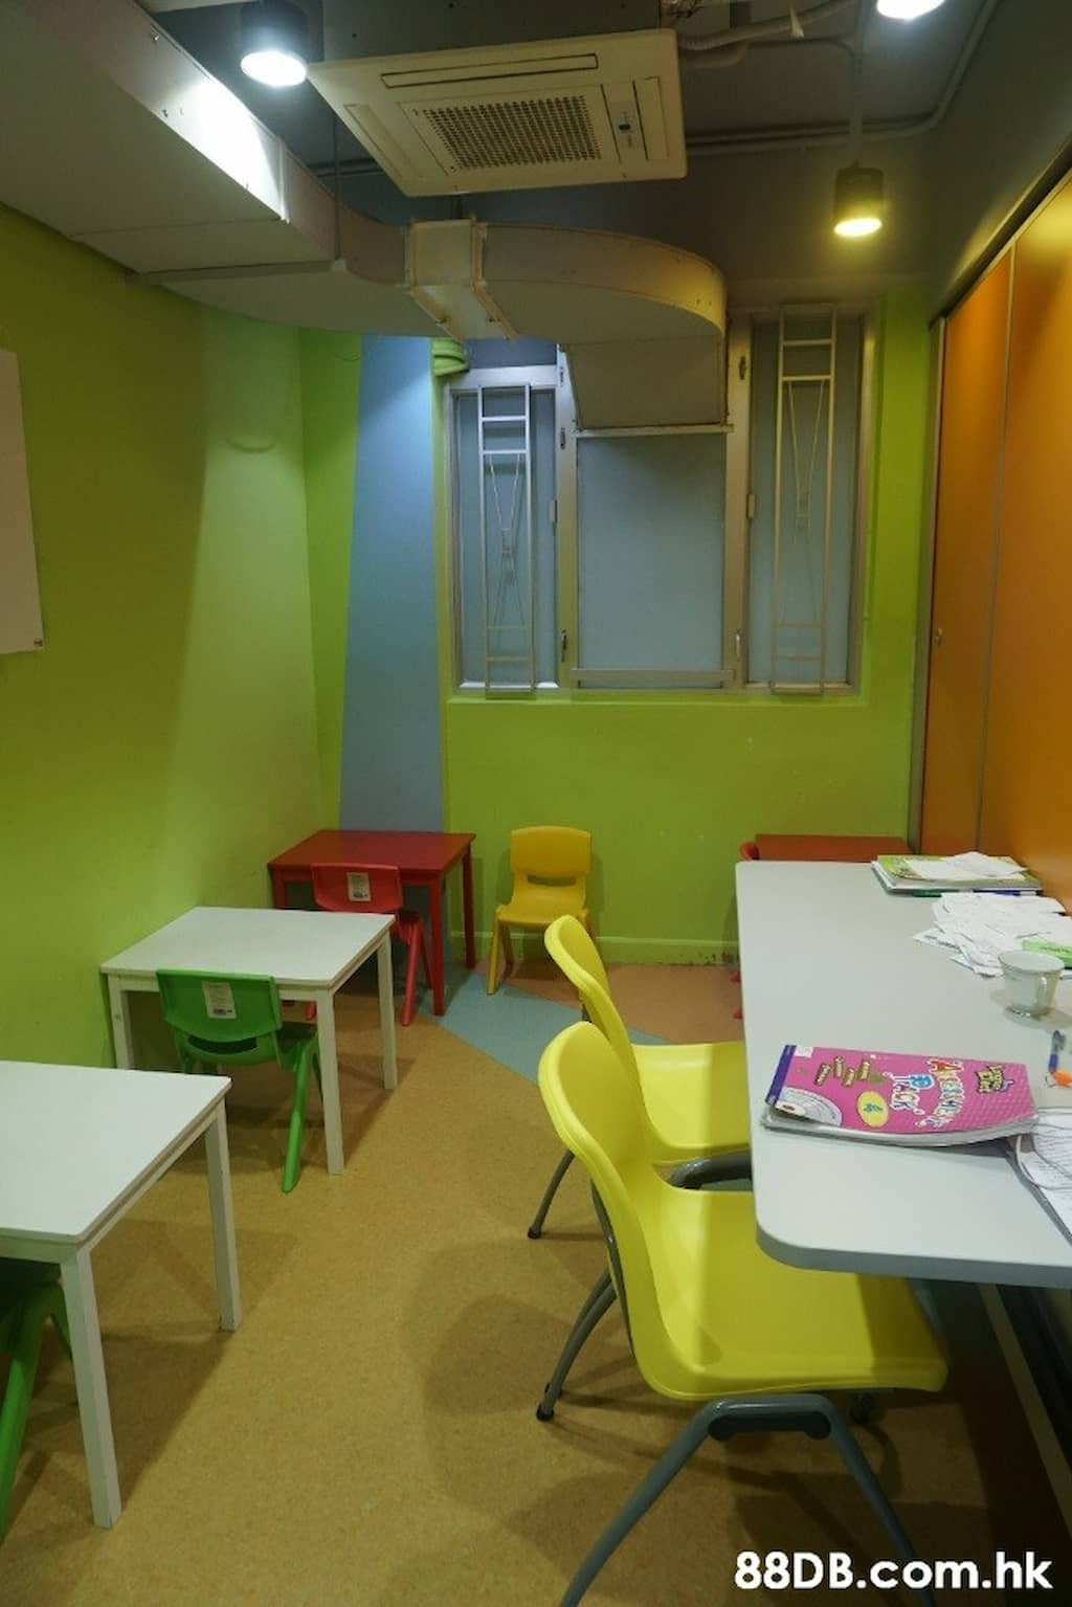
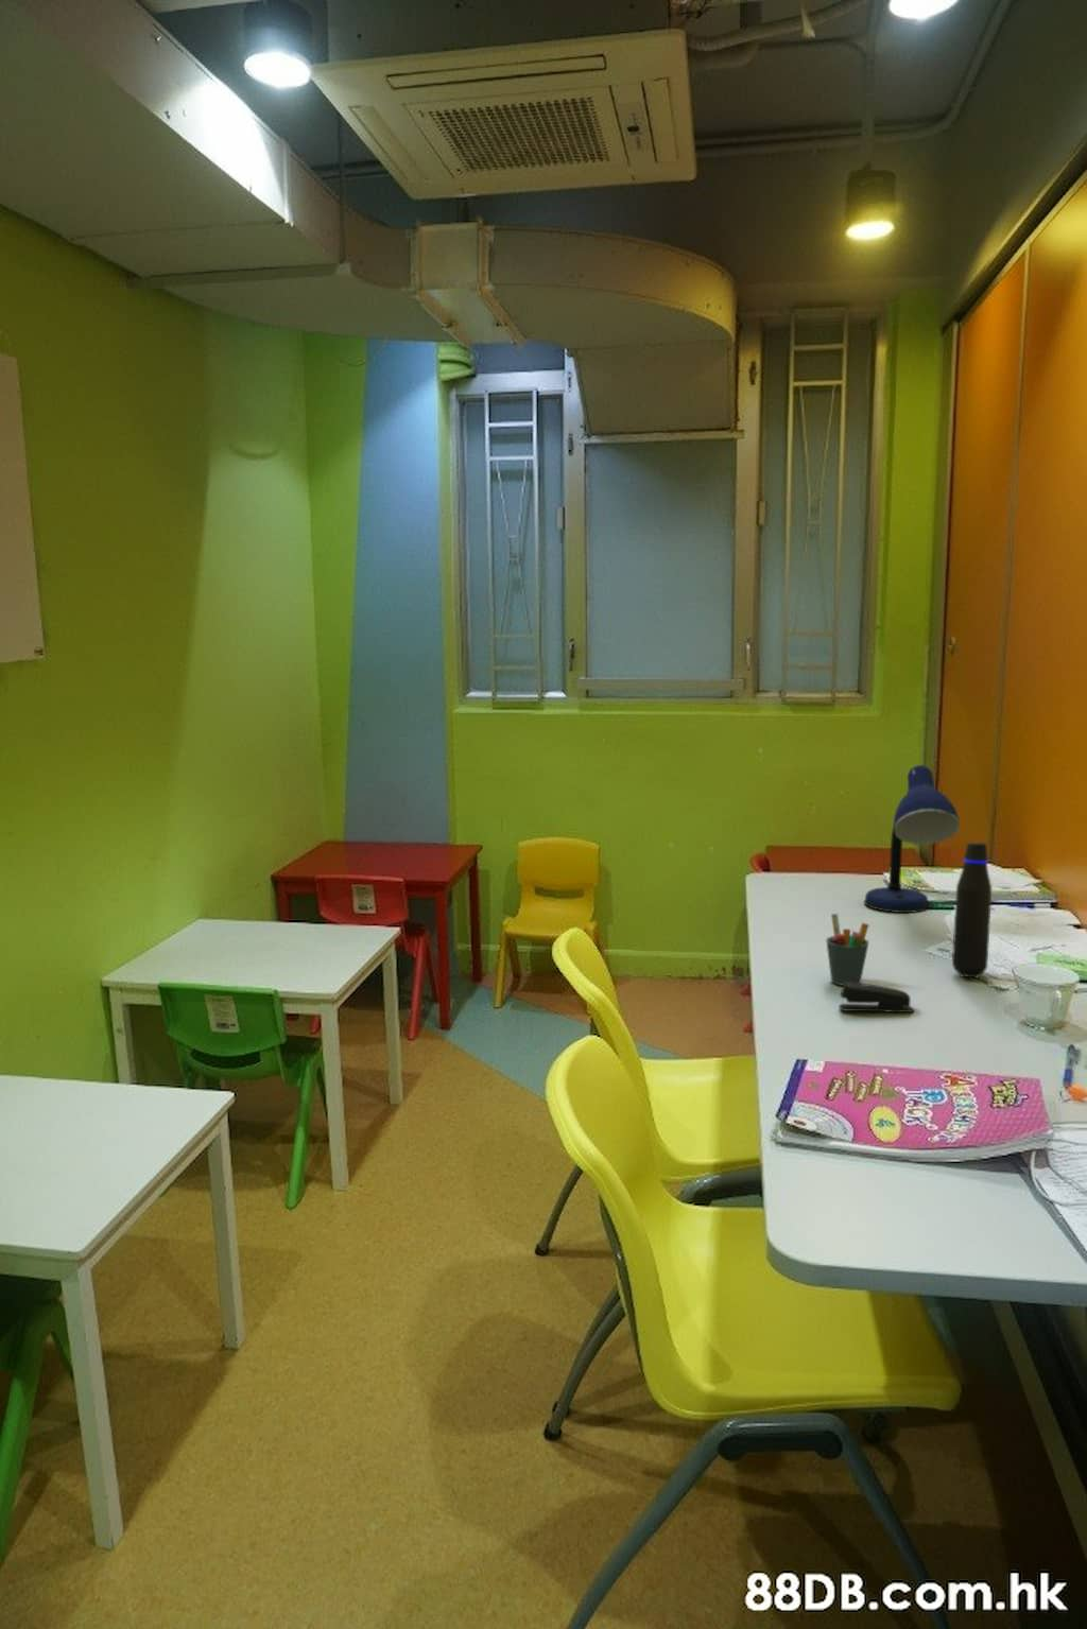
+ pen holder [825,912,871,987]
+ desk lamp [863,764,961,913]
+ stapler [837,982,915,1014]
+ water bottle [951,842,992,980]
